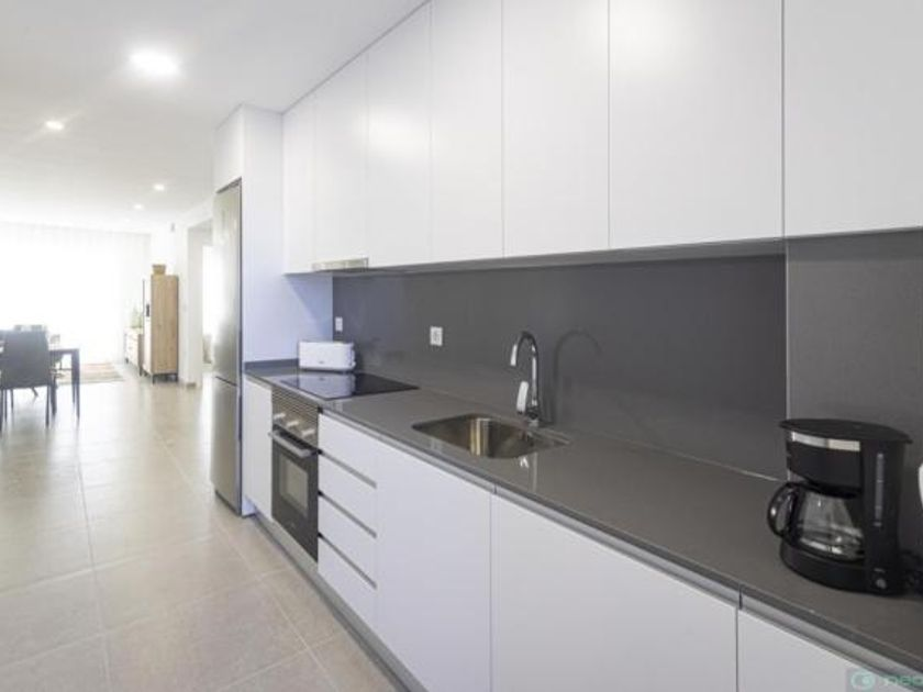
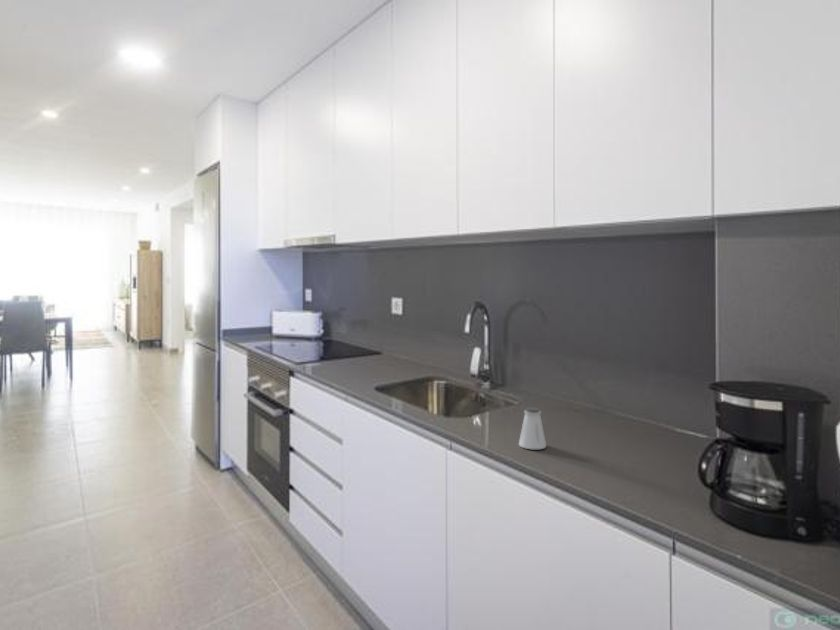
+ saltshaker [518,406,547,450]
